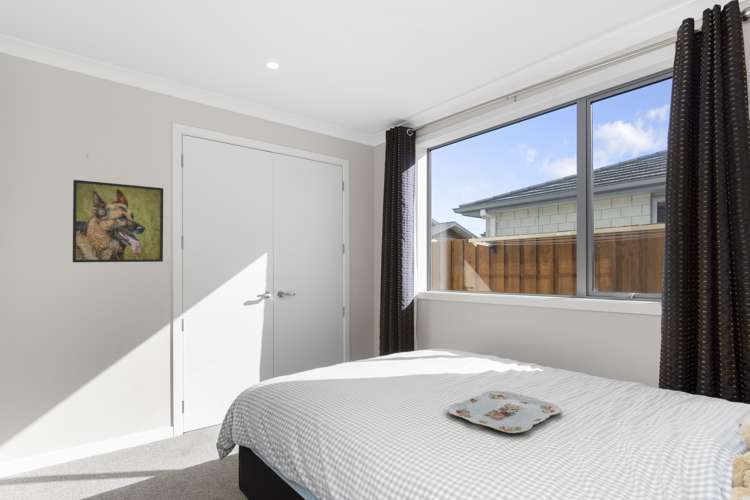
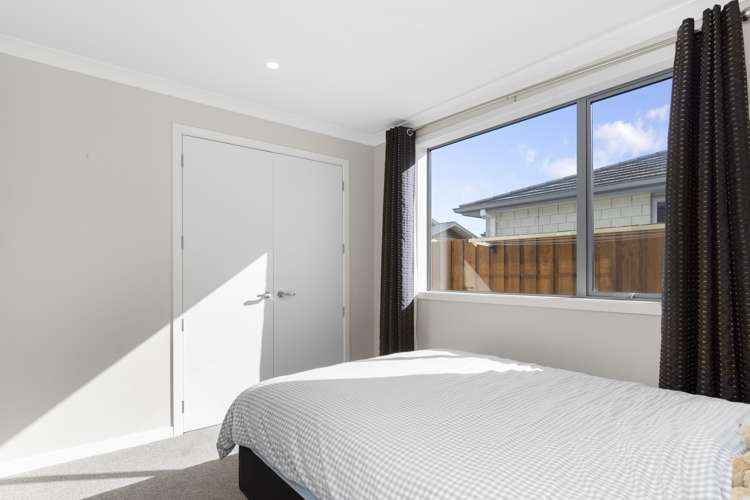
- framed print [72,179,164,263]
- serving tray [447,390,563,434]
